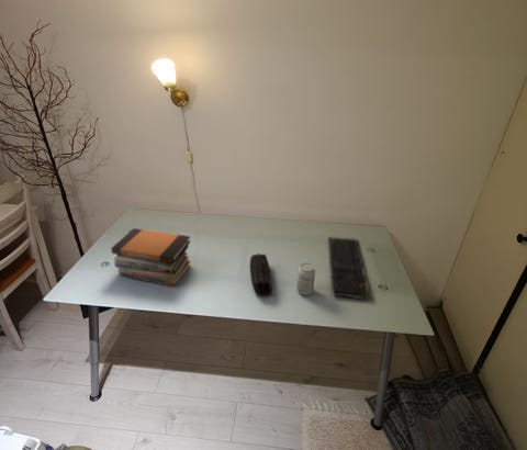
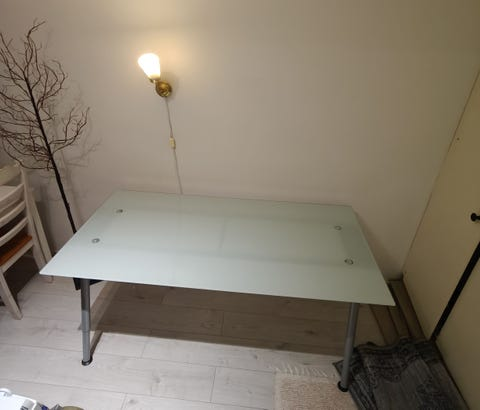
- beverage can [295,262,316,296]
- book stack [110,227,192,288]
- keyboard [327,236,370,301]
- pencil case [249,252,273,296]
